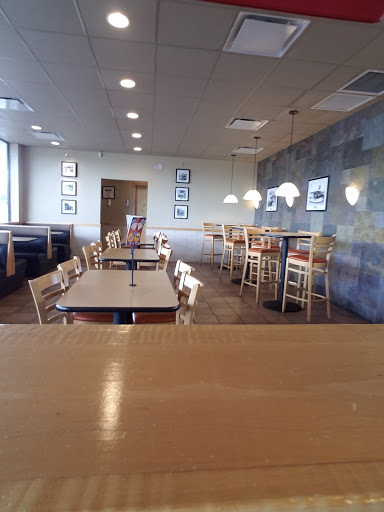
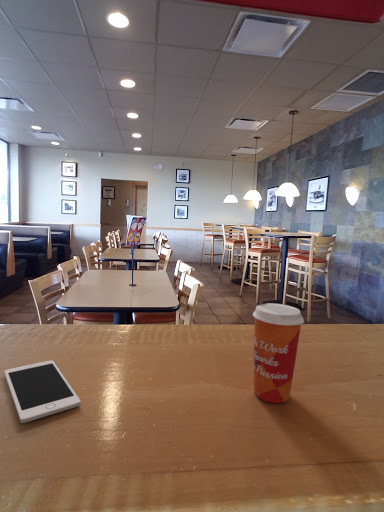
+ cell phone [3,359,82,424]
+ paper cup [252,302,305,404]
